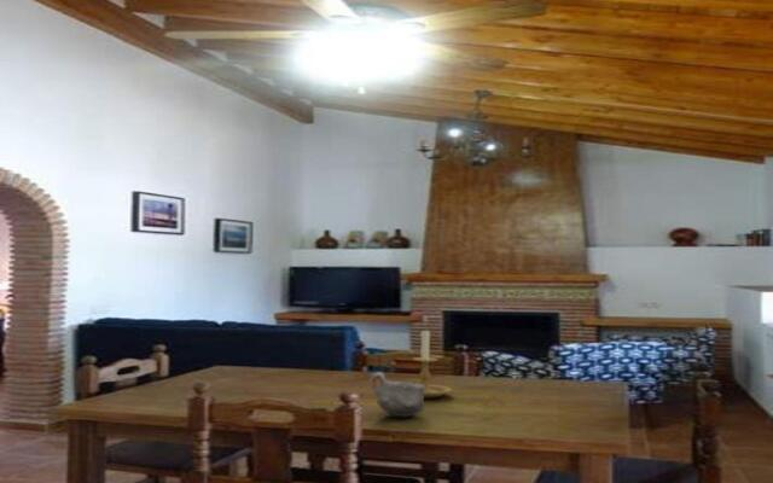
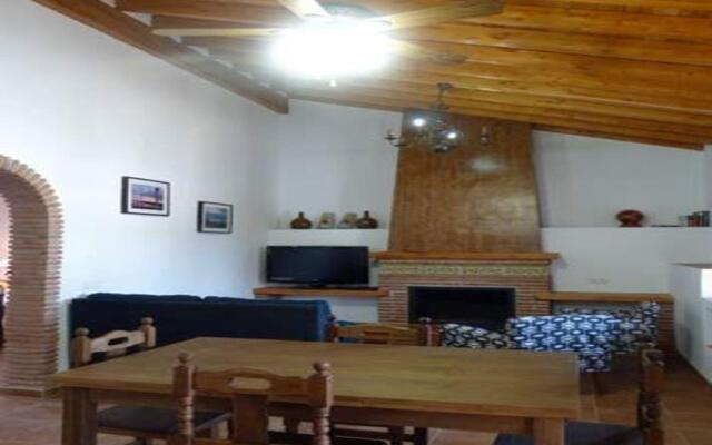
- candle holder [412,327,453,398]
- bowl [368,371,425,418]
